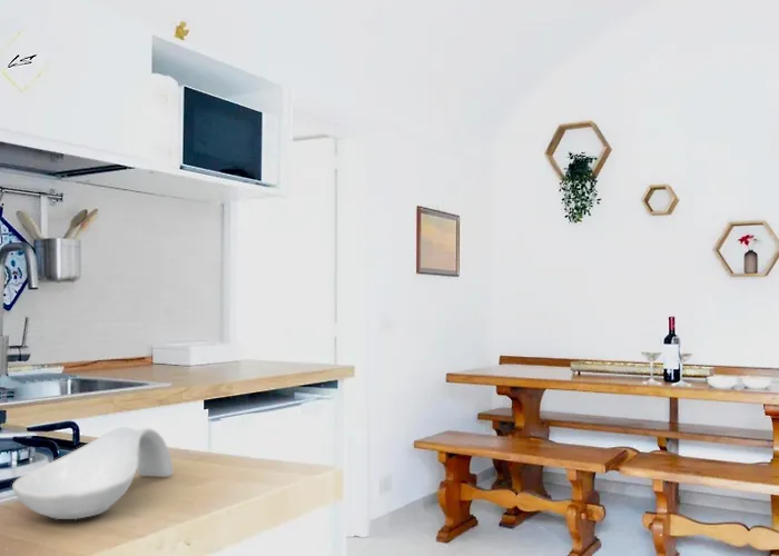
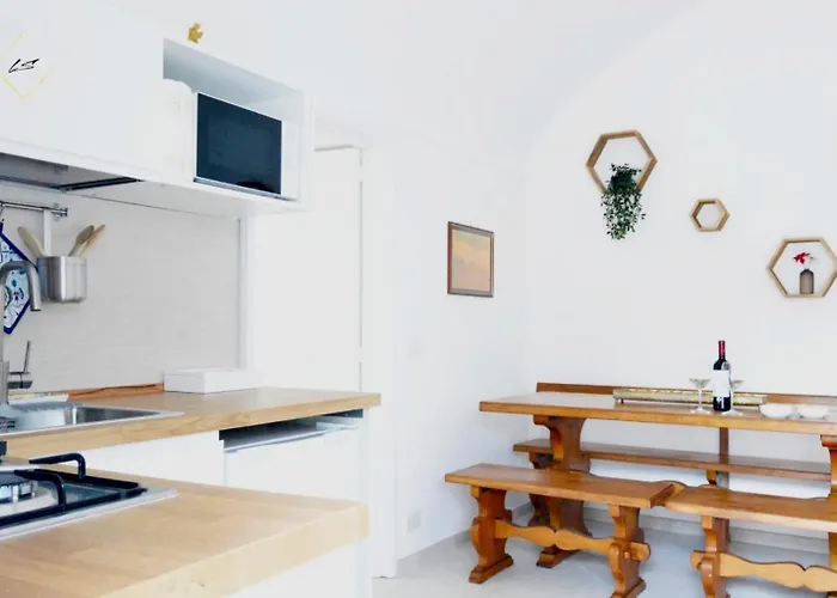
- spoon rest [11,426,174,520]
